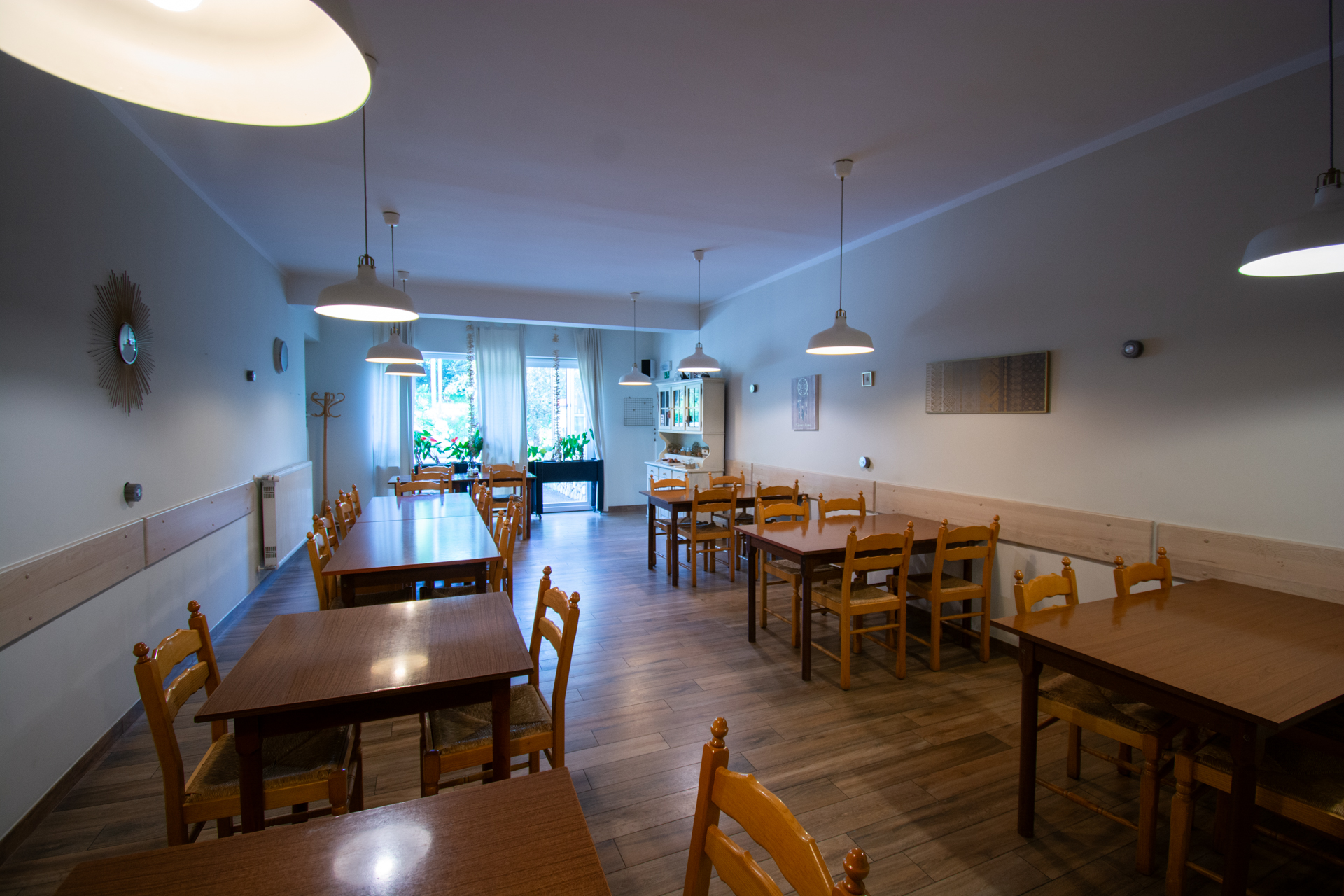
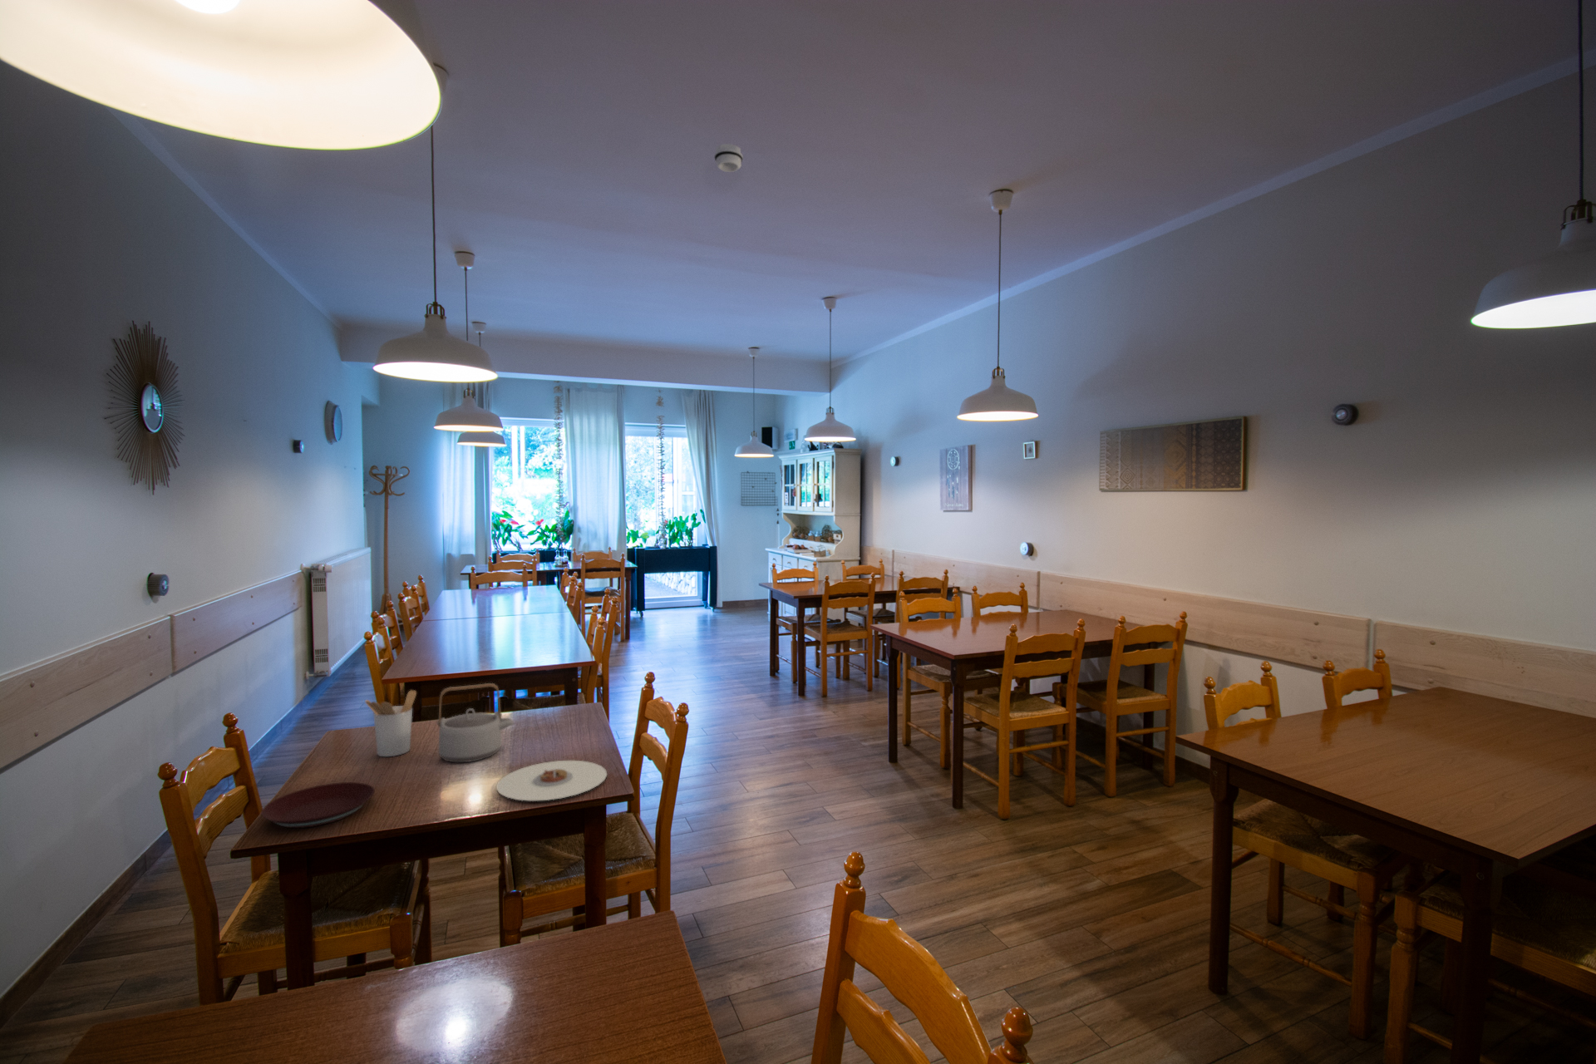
+ smoke detector [714,142,743,173]
+ teapot [436,683,514,764]
+ plate [495,760,608,802]
+ plate [260,781,375,829]
+ utensil holder [365,689,417,758]
